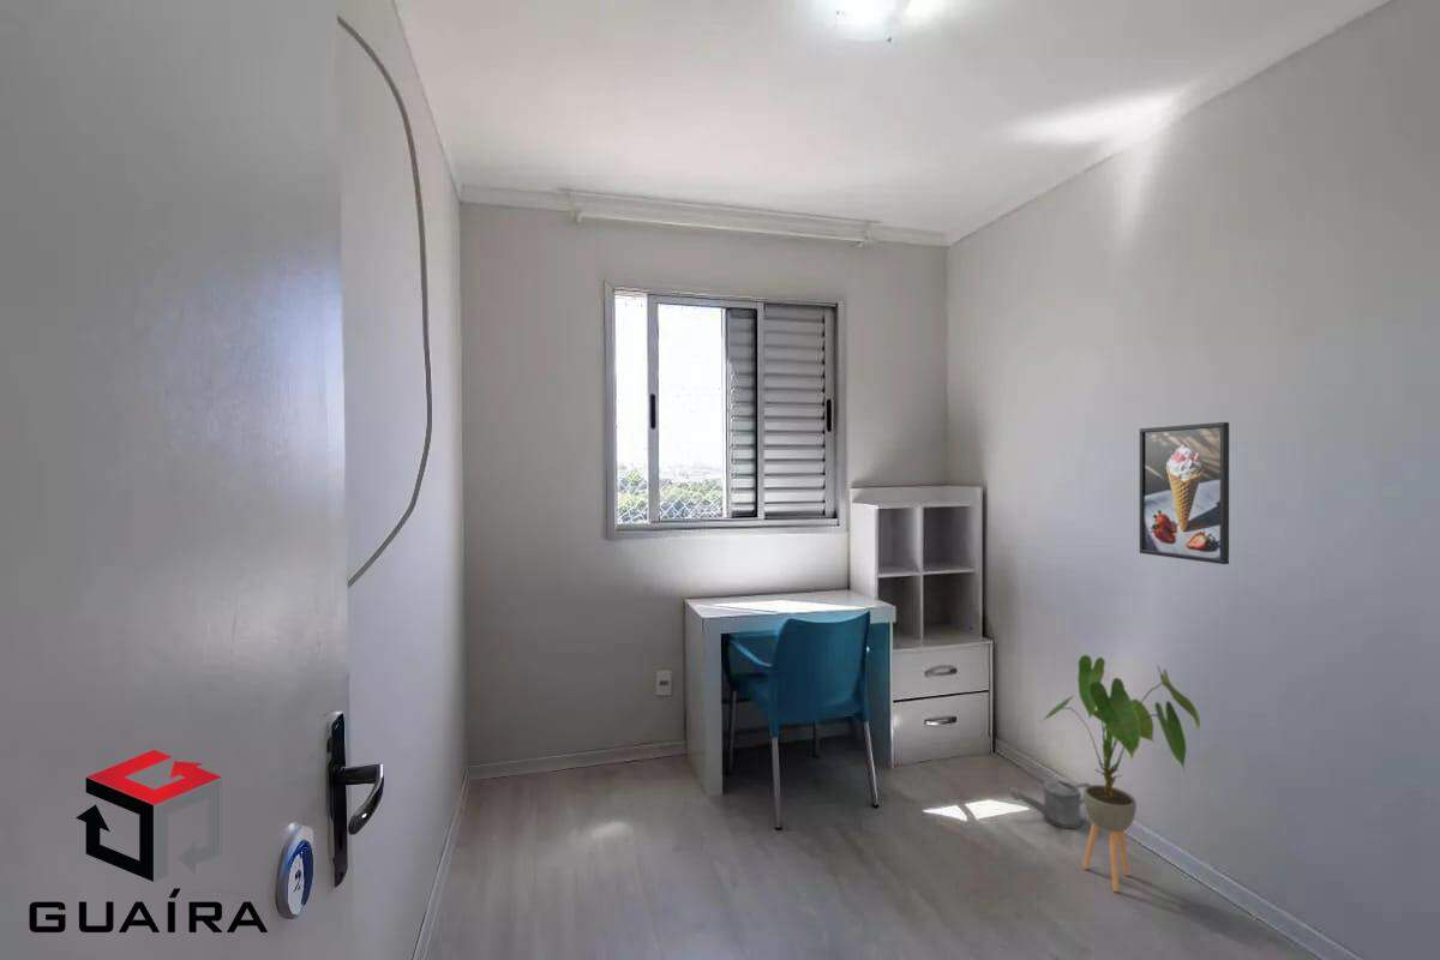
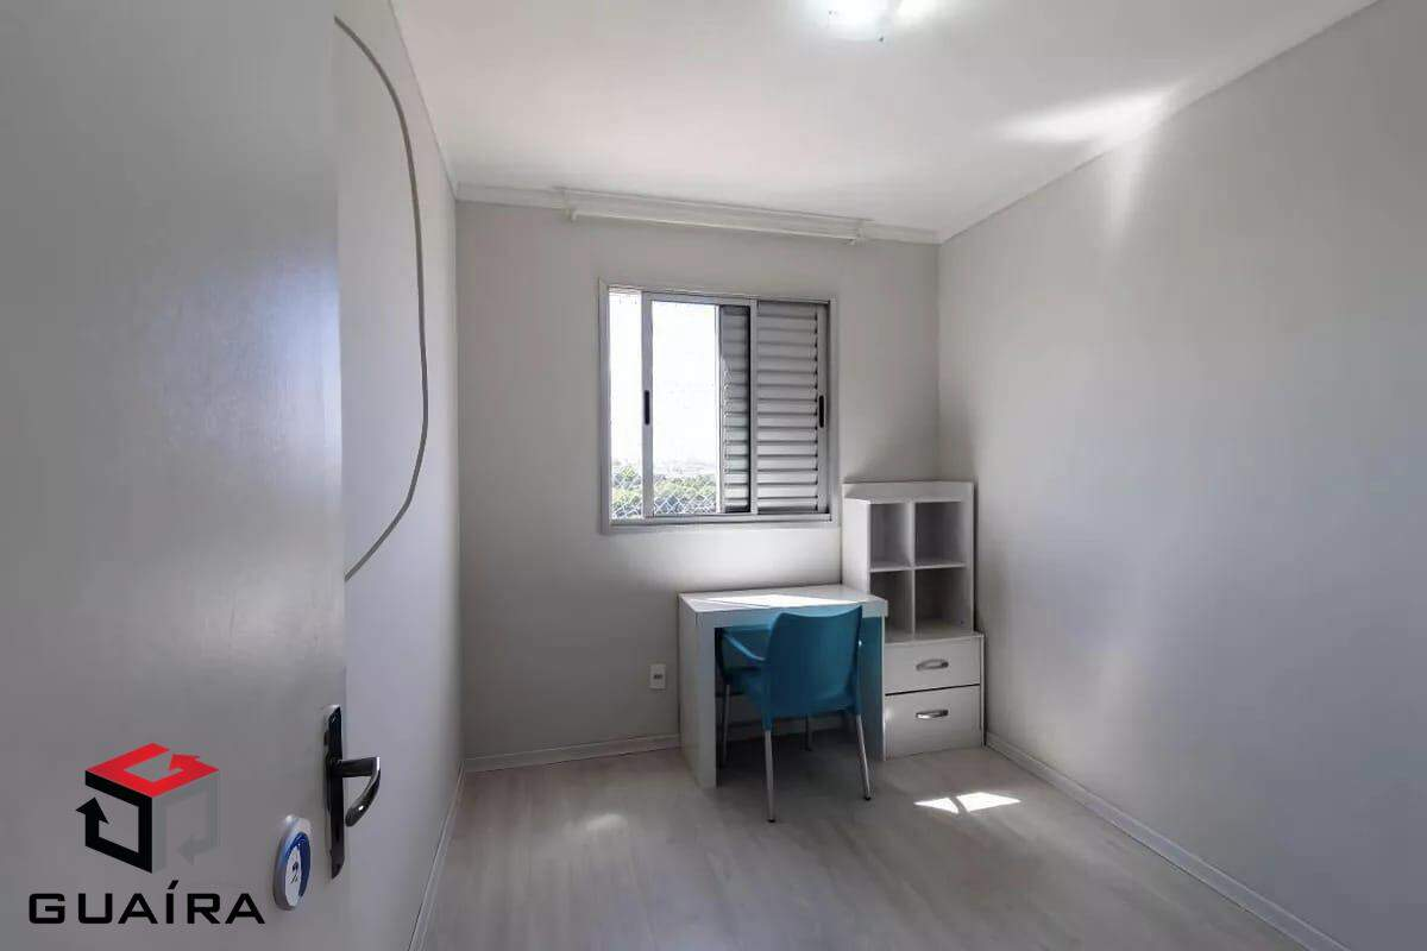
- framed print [1139,421,1230,565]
- house plant [1039,654,1201,893]
- watering can [1009,779,1091,830]
